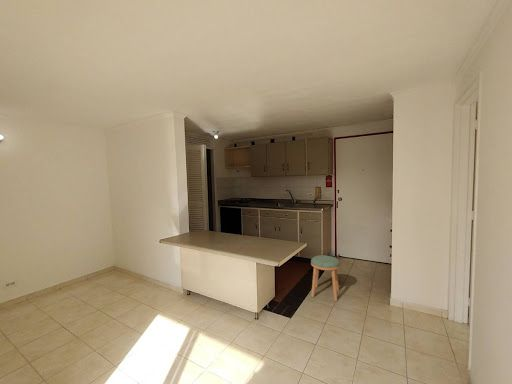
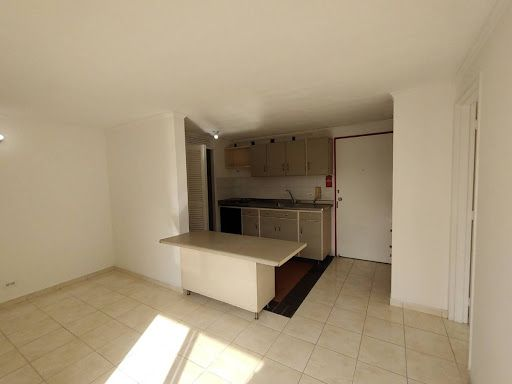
- stool [310,254,341,302]
